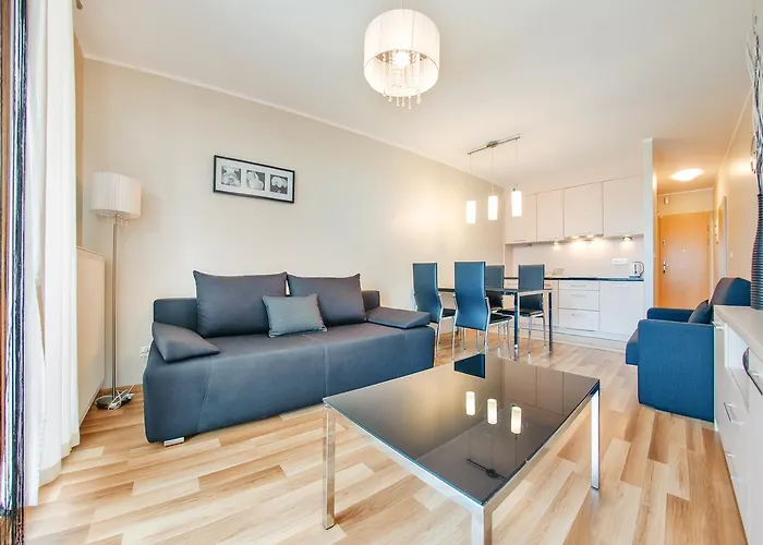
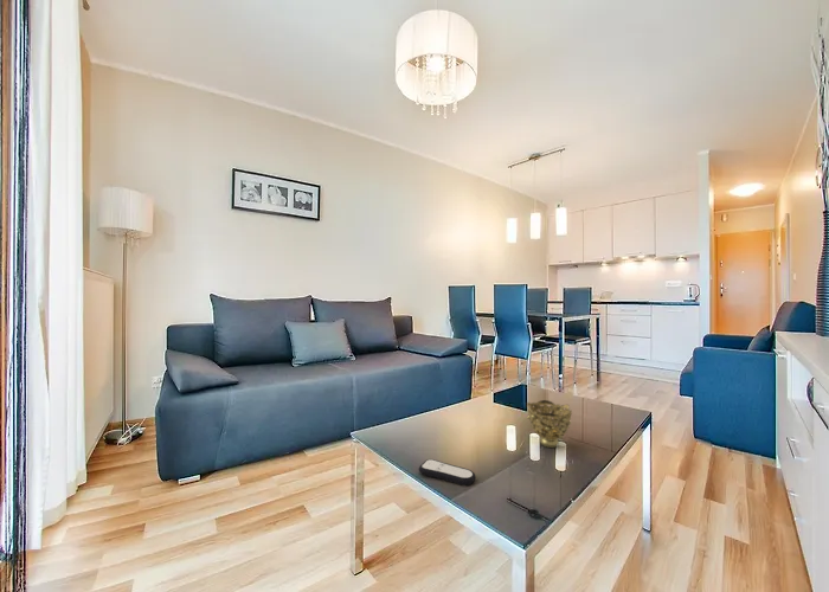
+ decorative bowl [526,399,573,449]
+ remote control [418,458,477,487]
